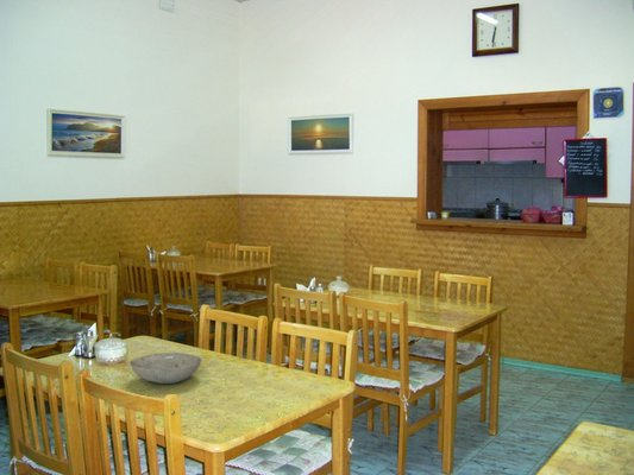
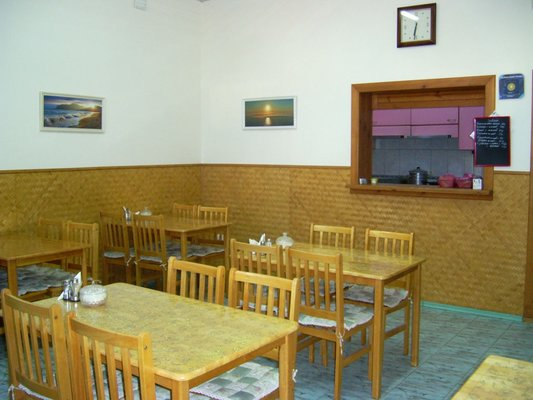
- bowl [128,352,202,385]
